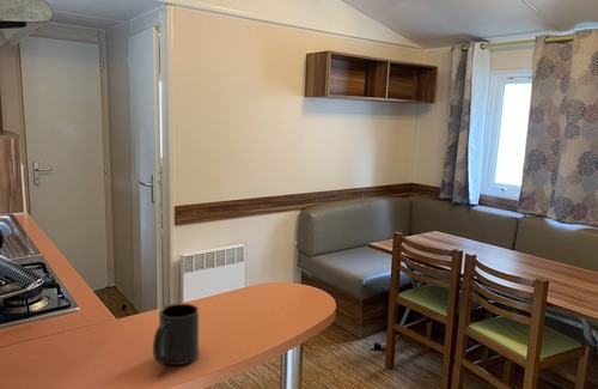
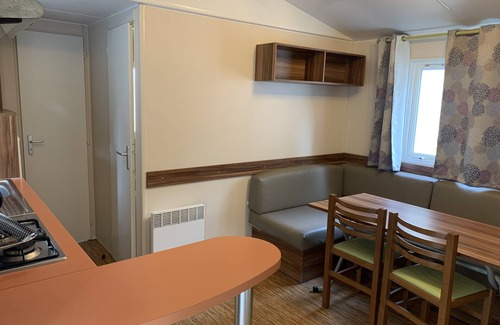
- mug [152,303,200,366]
